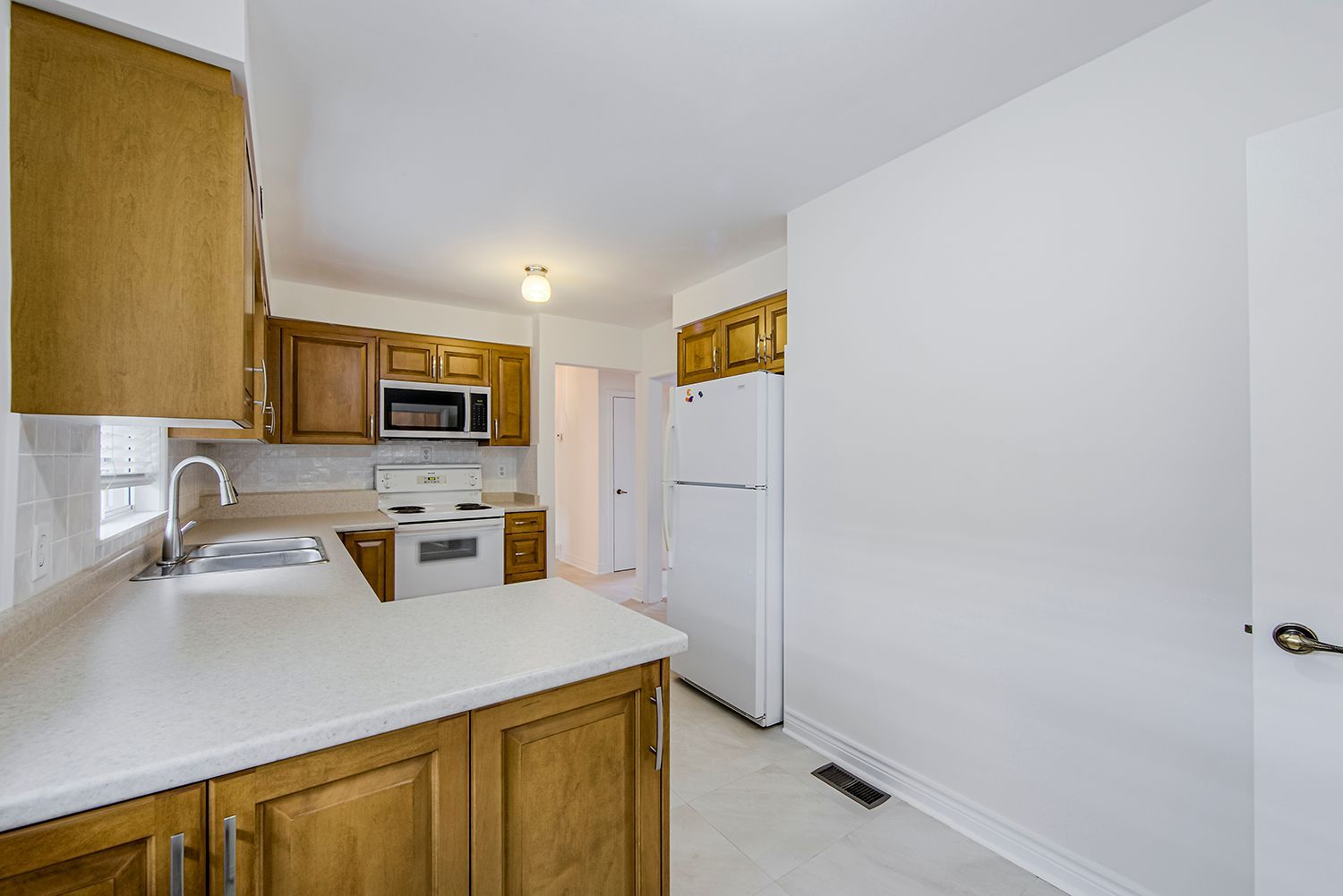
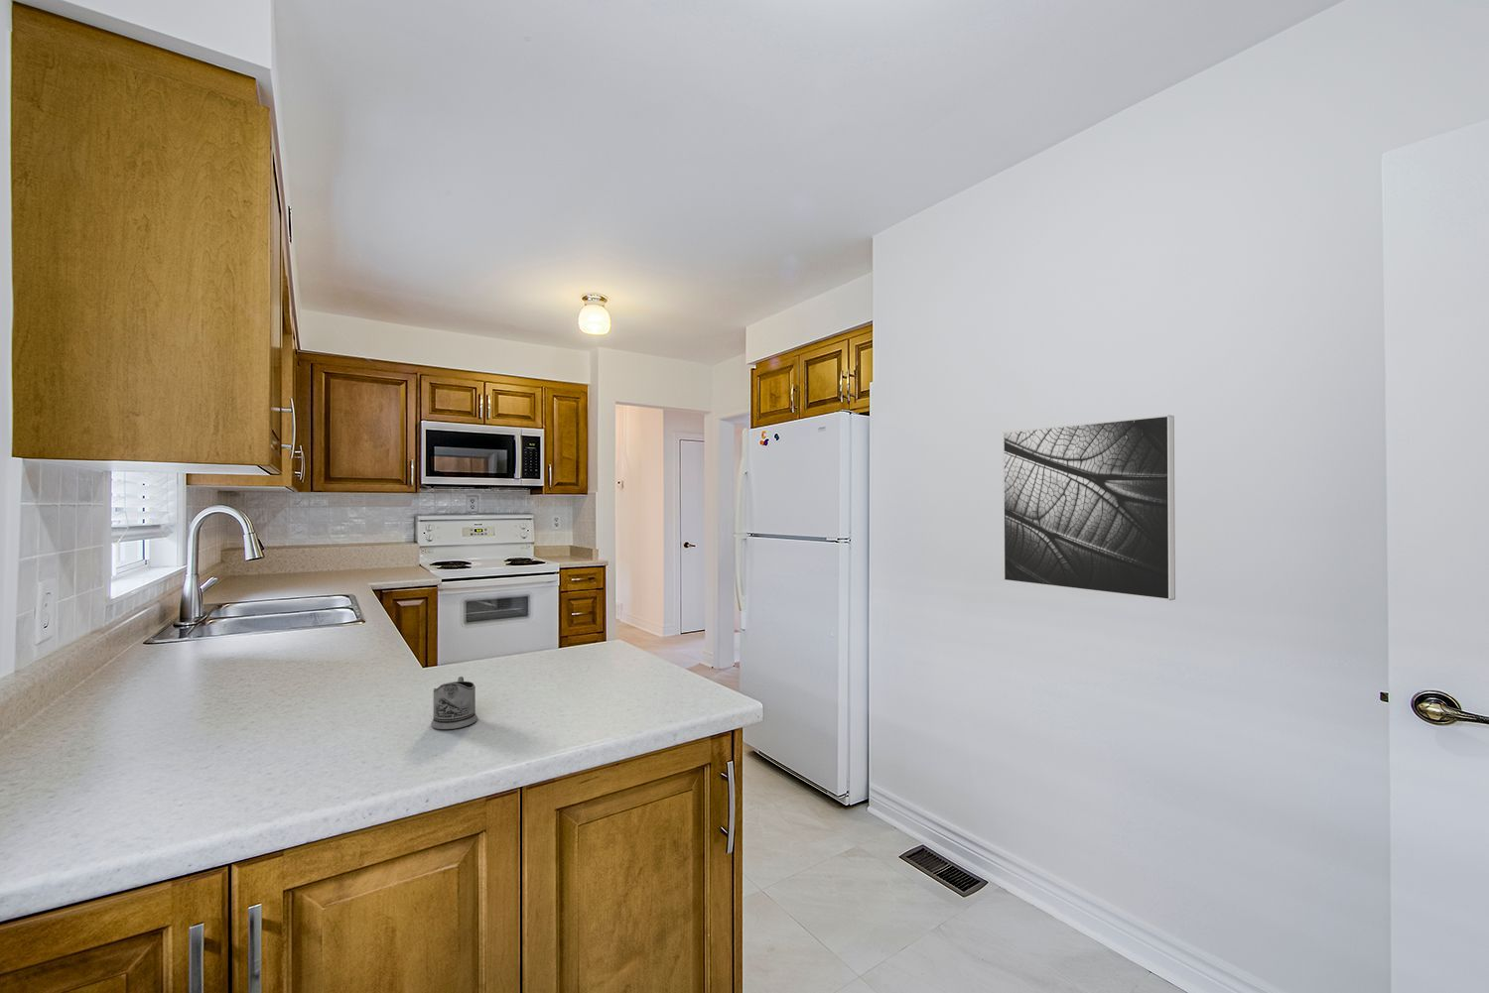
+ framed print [1001,413,1176,601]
+ tea glass holder [430,676,479,730]
